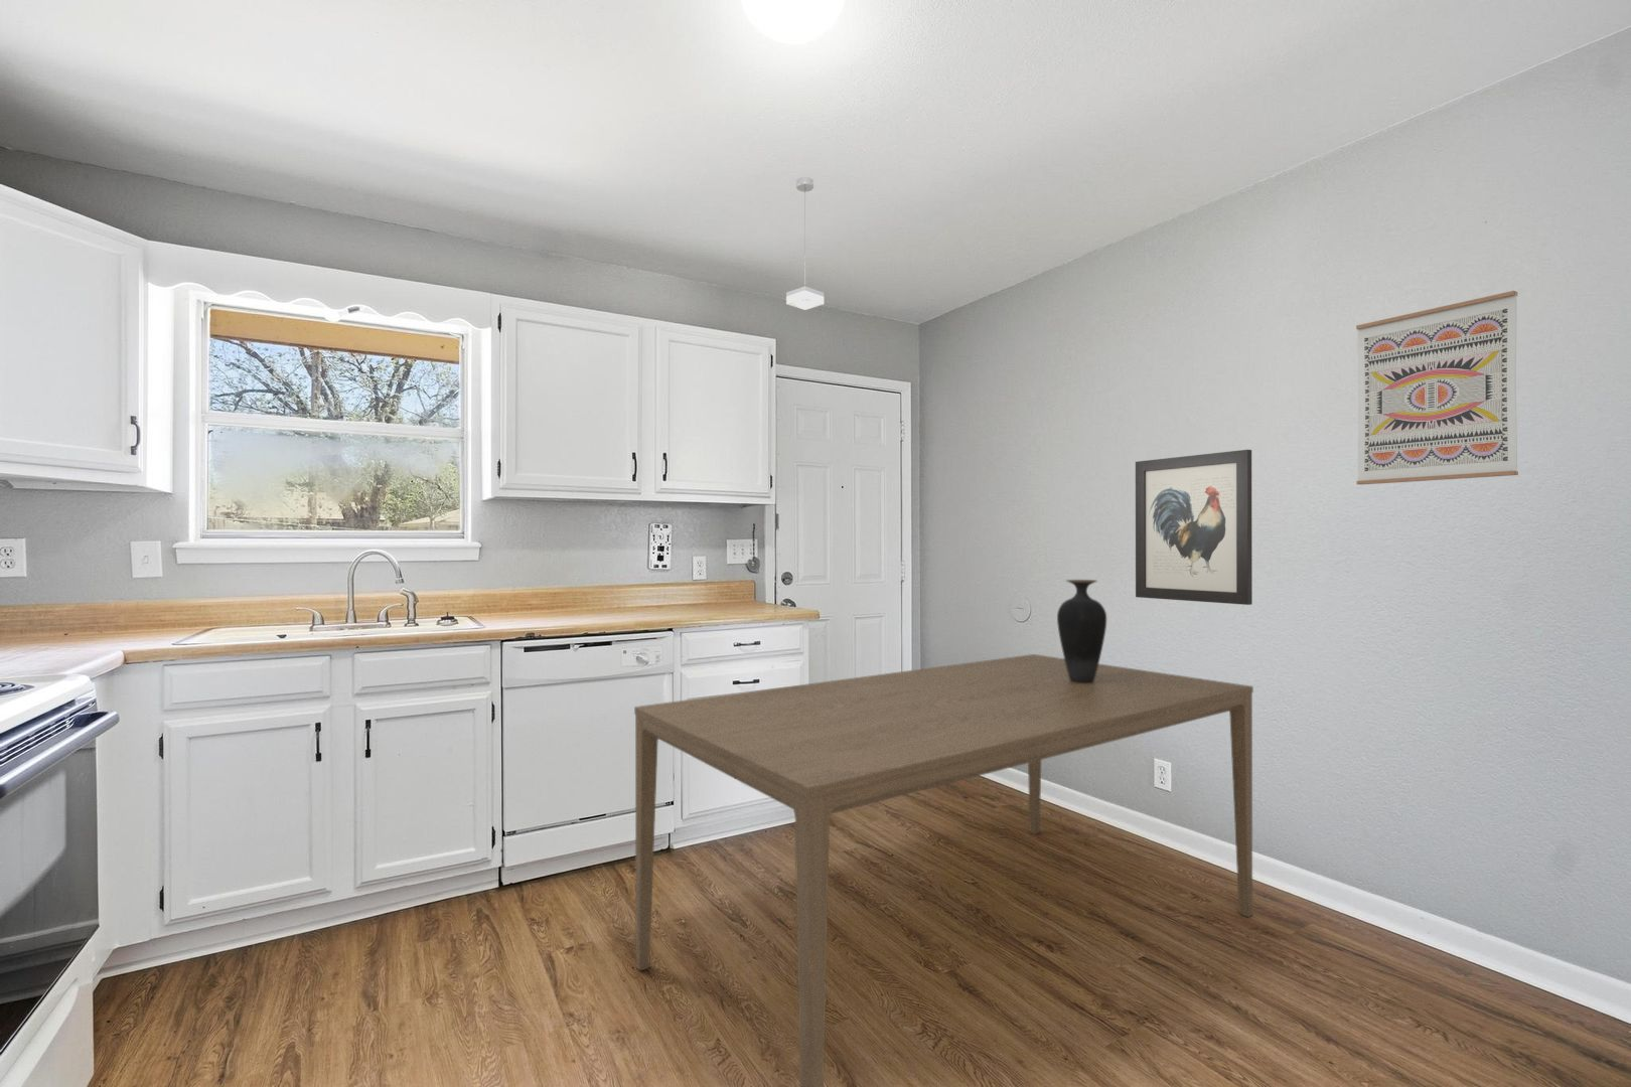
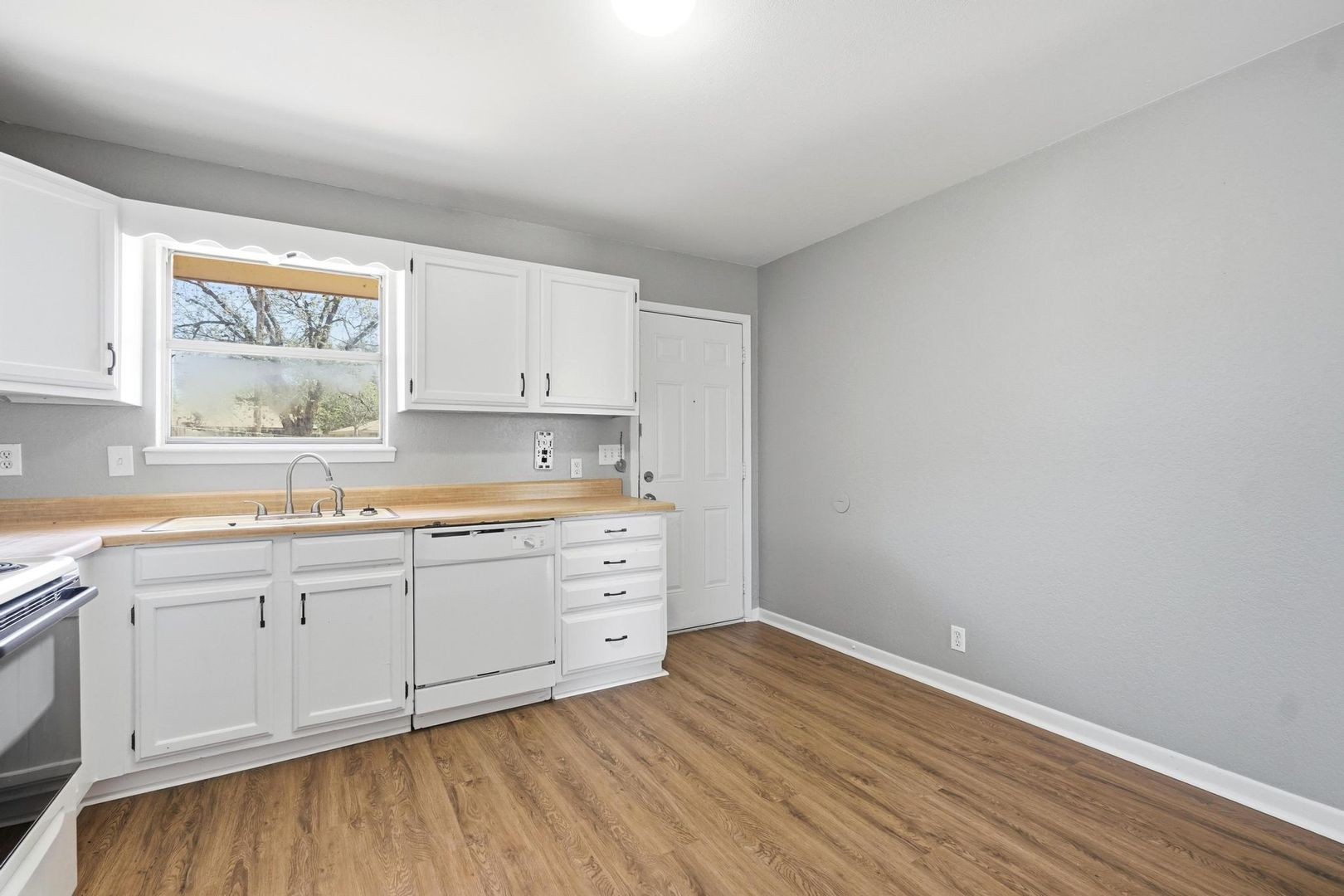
- wall art [1356,290,1519,486]
- vase [1056,579,1108,683]
- wall art [1135,449,1254,605]
- pendant lamp [785,176,824,311]
- dining table [633,653,1255,1087]
